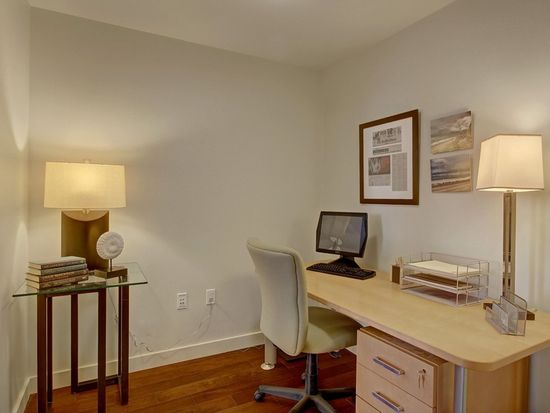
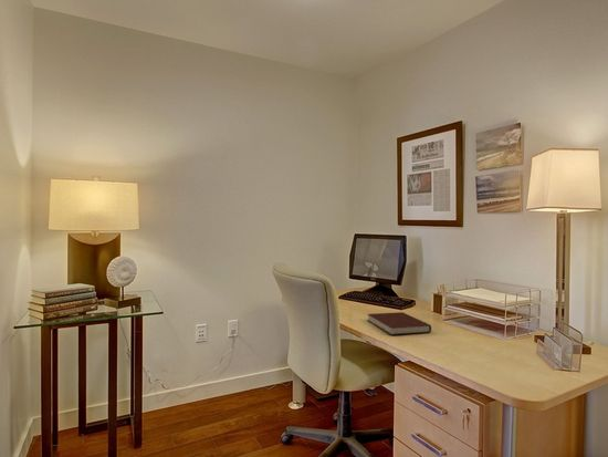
+ notebook [366,311,432,336]
